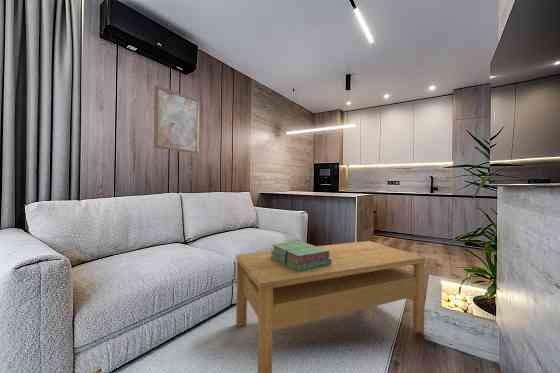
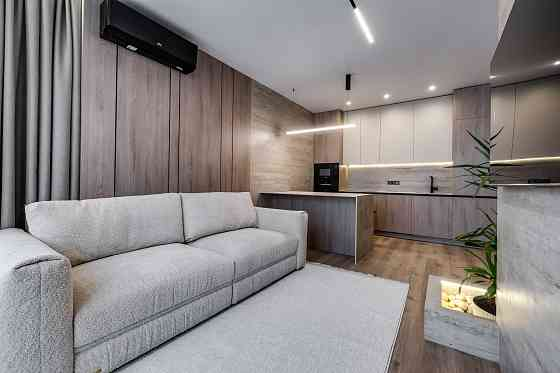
- stack of books [271,240,331,272]
- coffee table [235,240,427,373]
- wall art [153,84,200,155]
